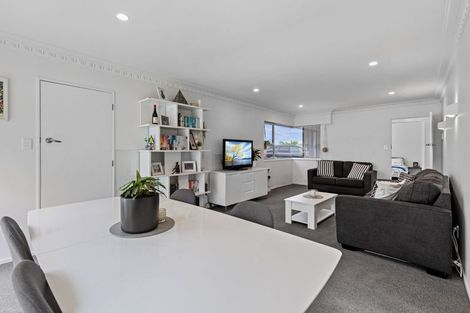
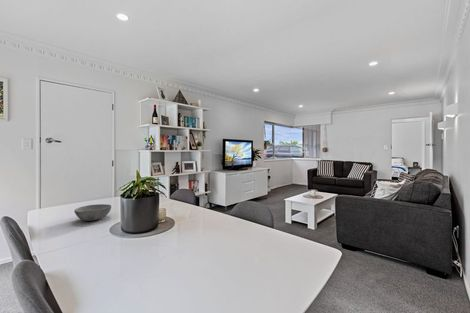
+ bowl [73,203,112,222]
